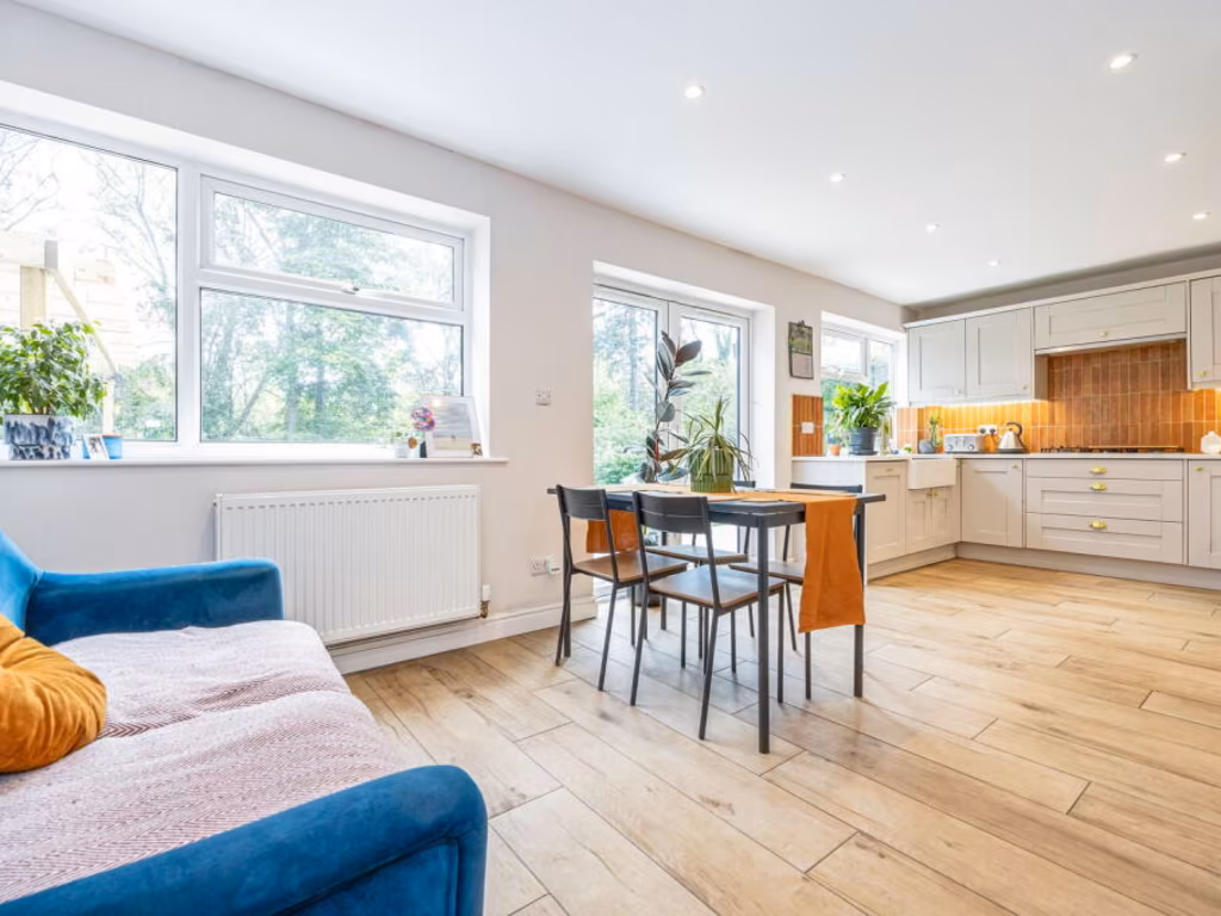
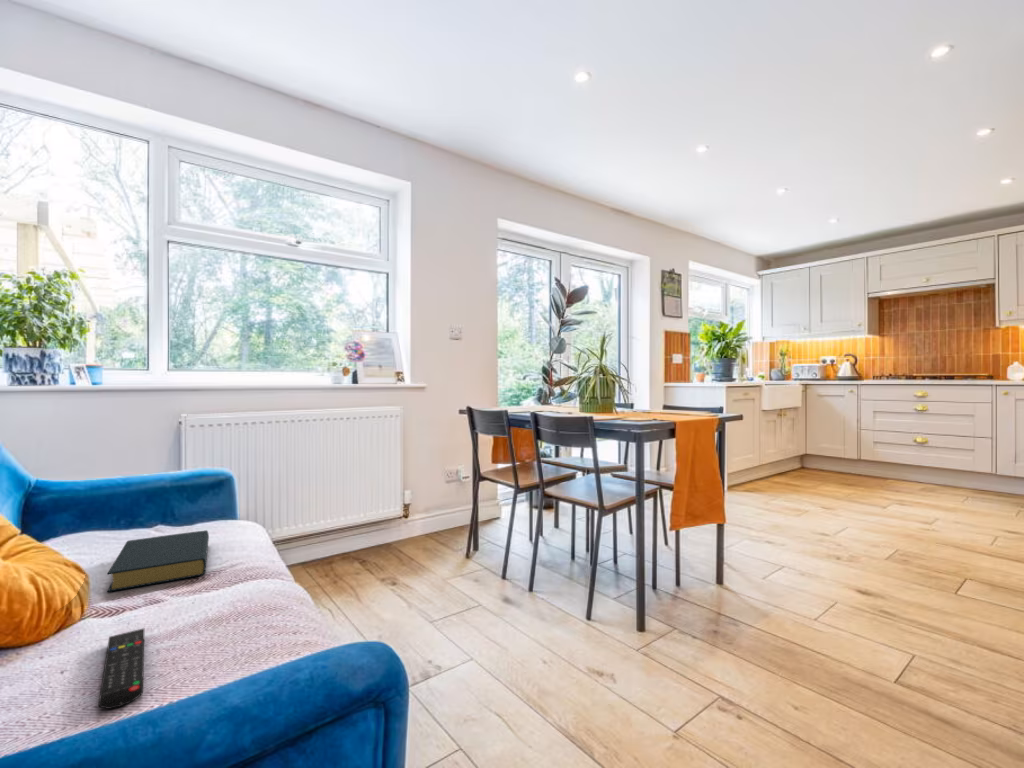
+ hardback book [106,529,210,593]
+ remote control [98,627,145,710]
